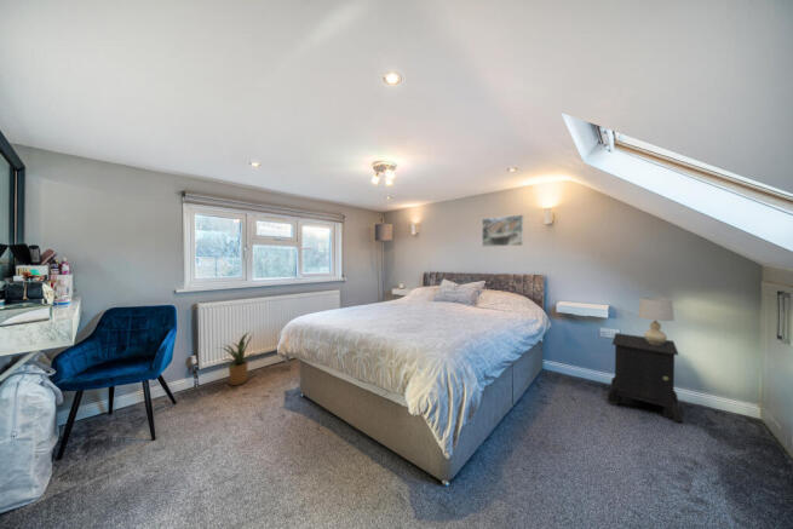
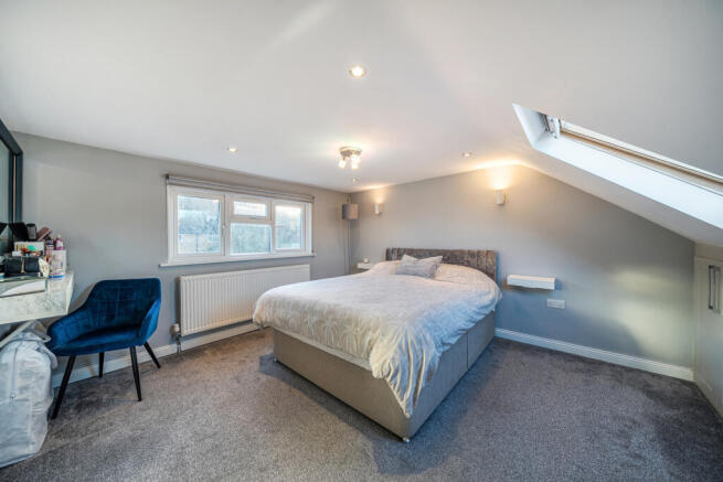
- house plant [216,330,258,386]
- nightstand [607,332,684,422]
- table lamp [637,297,676,345]
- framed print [481,213,524,248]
